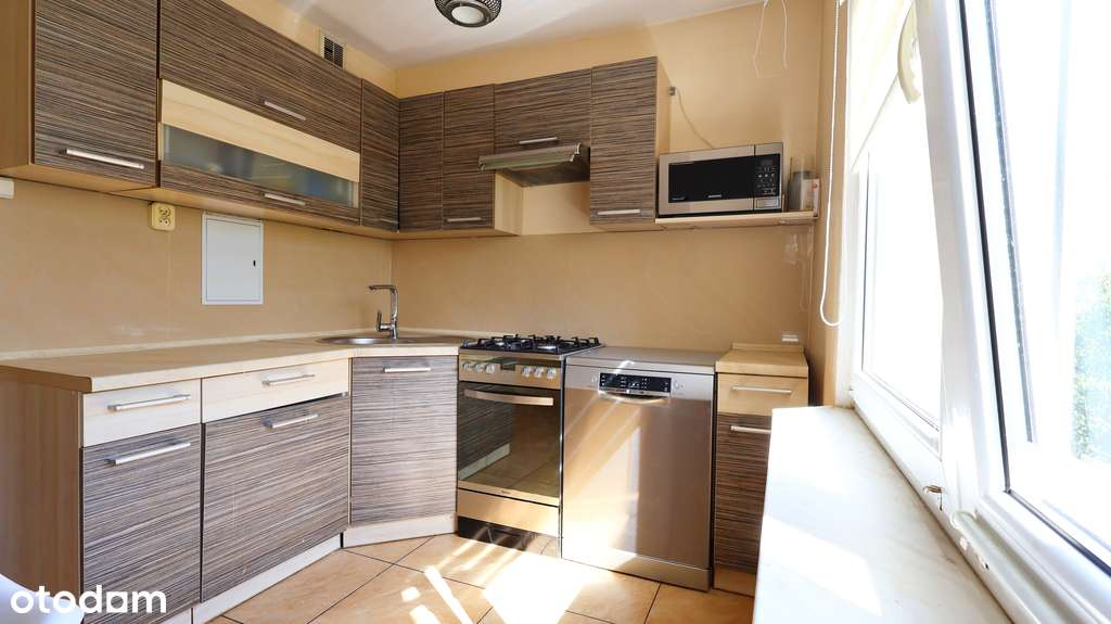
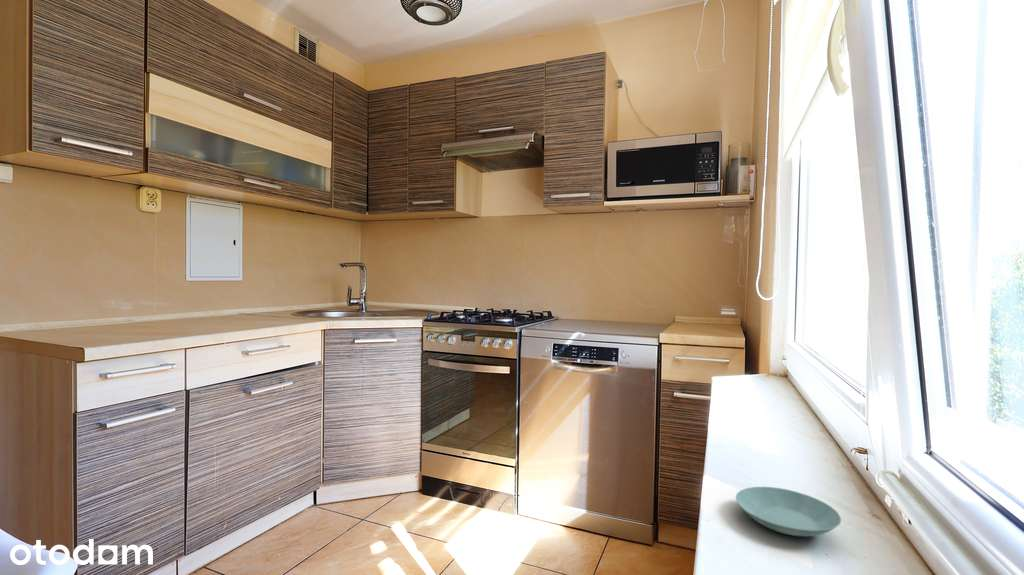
+ saucer [735,486,842,538]
